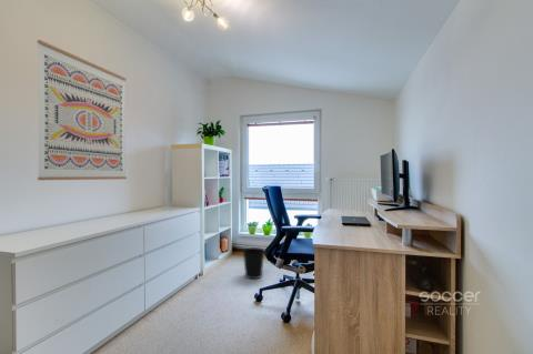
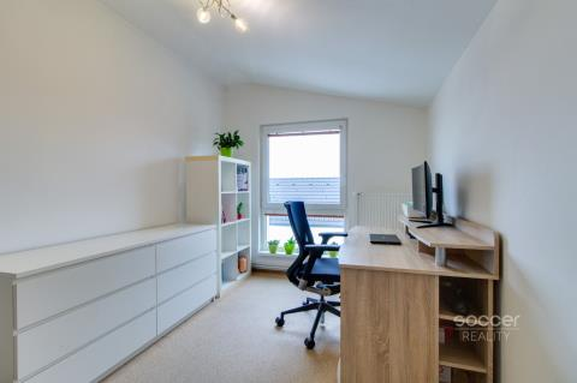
- wall art [37,39,128,181]
- wastebasket [242,246,265,280]
